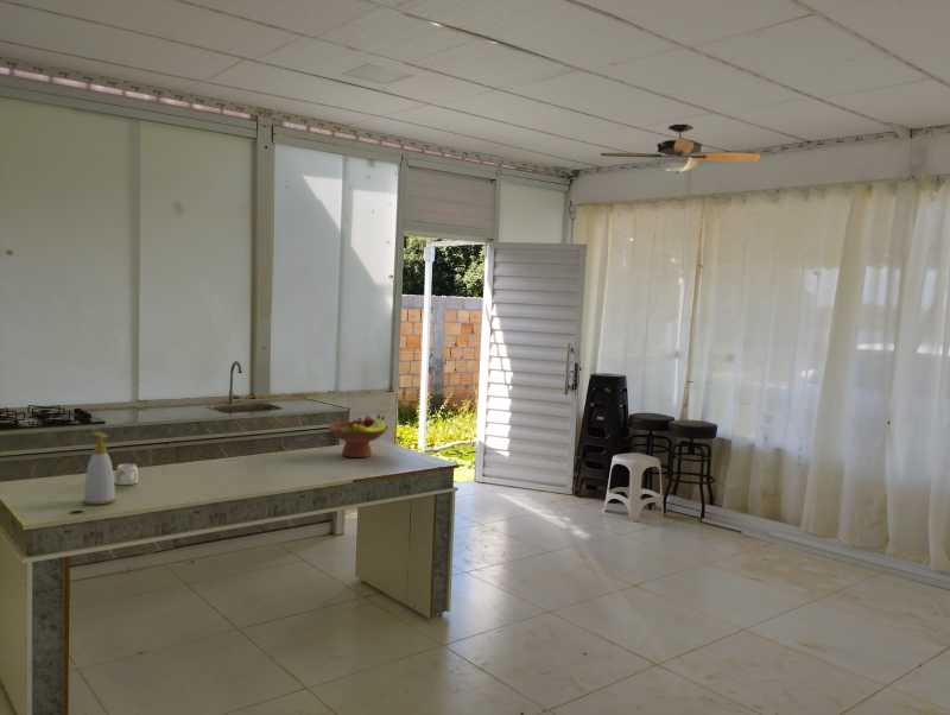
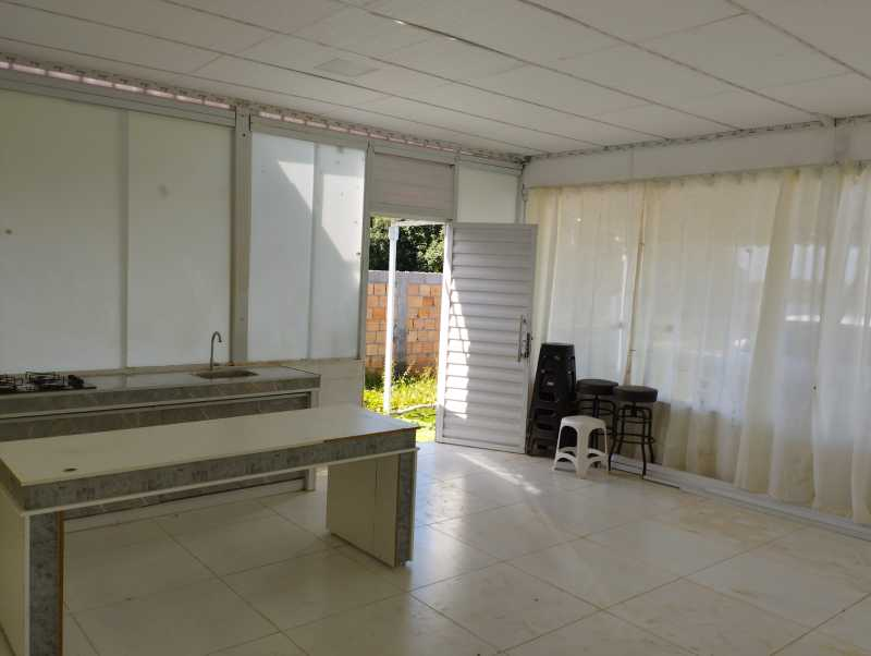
- mug [114,463,139,486]
- fruit bowl [327,413,390,458]
- soap bottle [82,431,116,506]
- ceiling fan [600,124,761,175]
